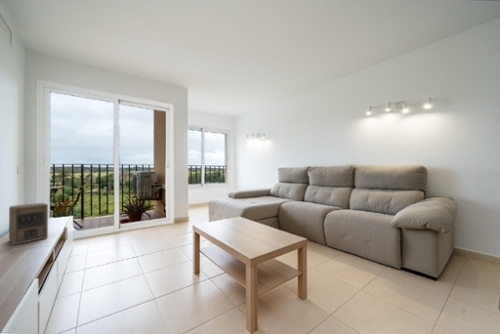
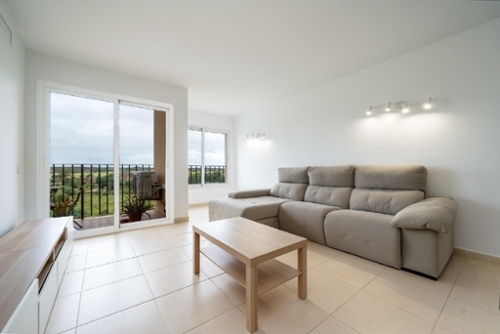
- speaker [8,202,49,246]
